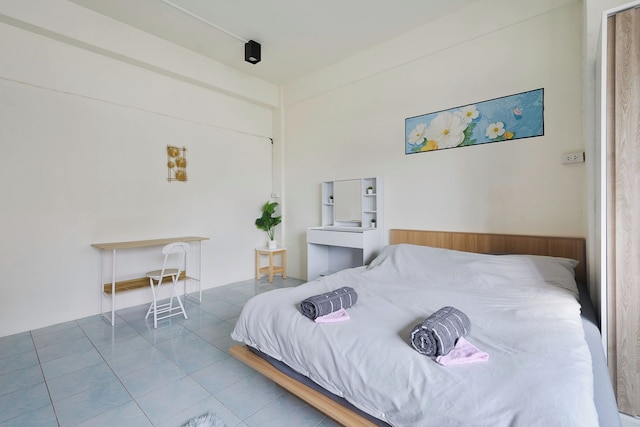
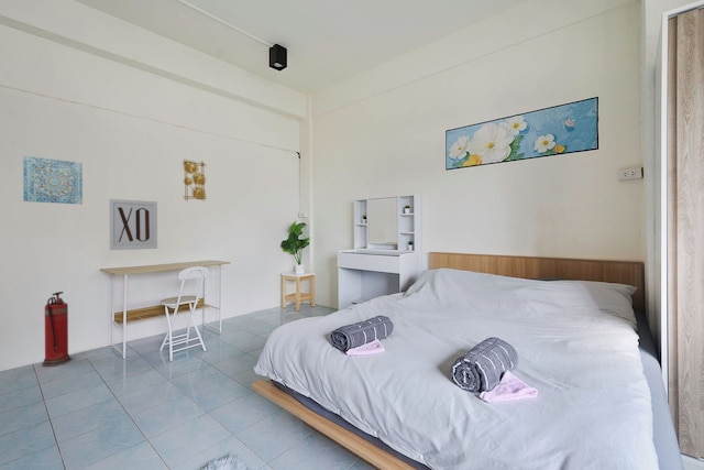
+ fire extinguisher [41,291,73,368]
+ wall art [108,198,158,251]
+ wall art [22,155,84,205]
